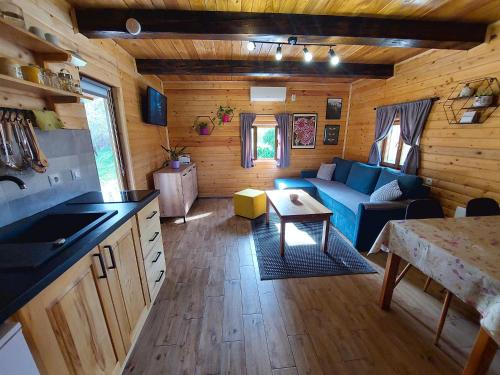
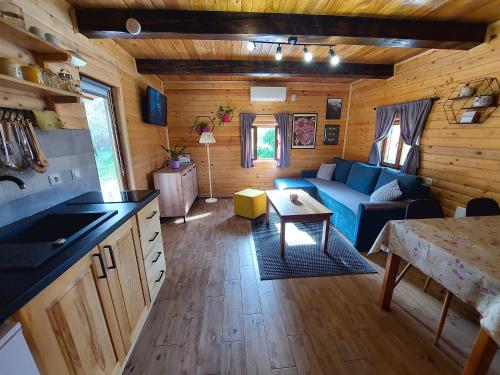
+ floor lamp [198,131,218,204]
